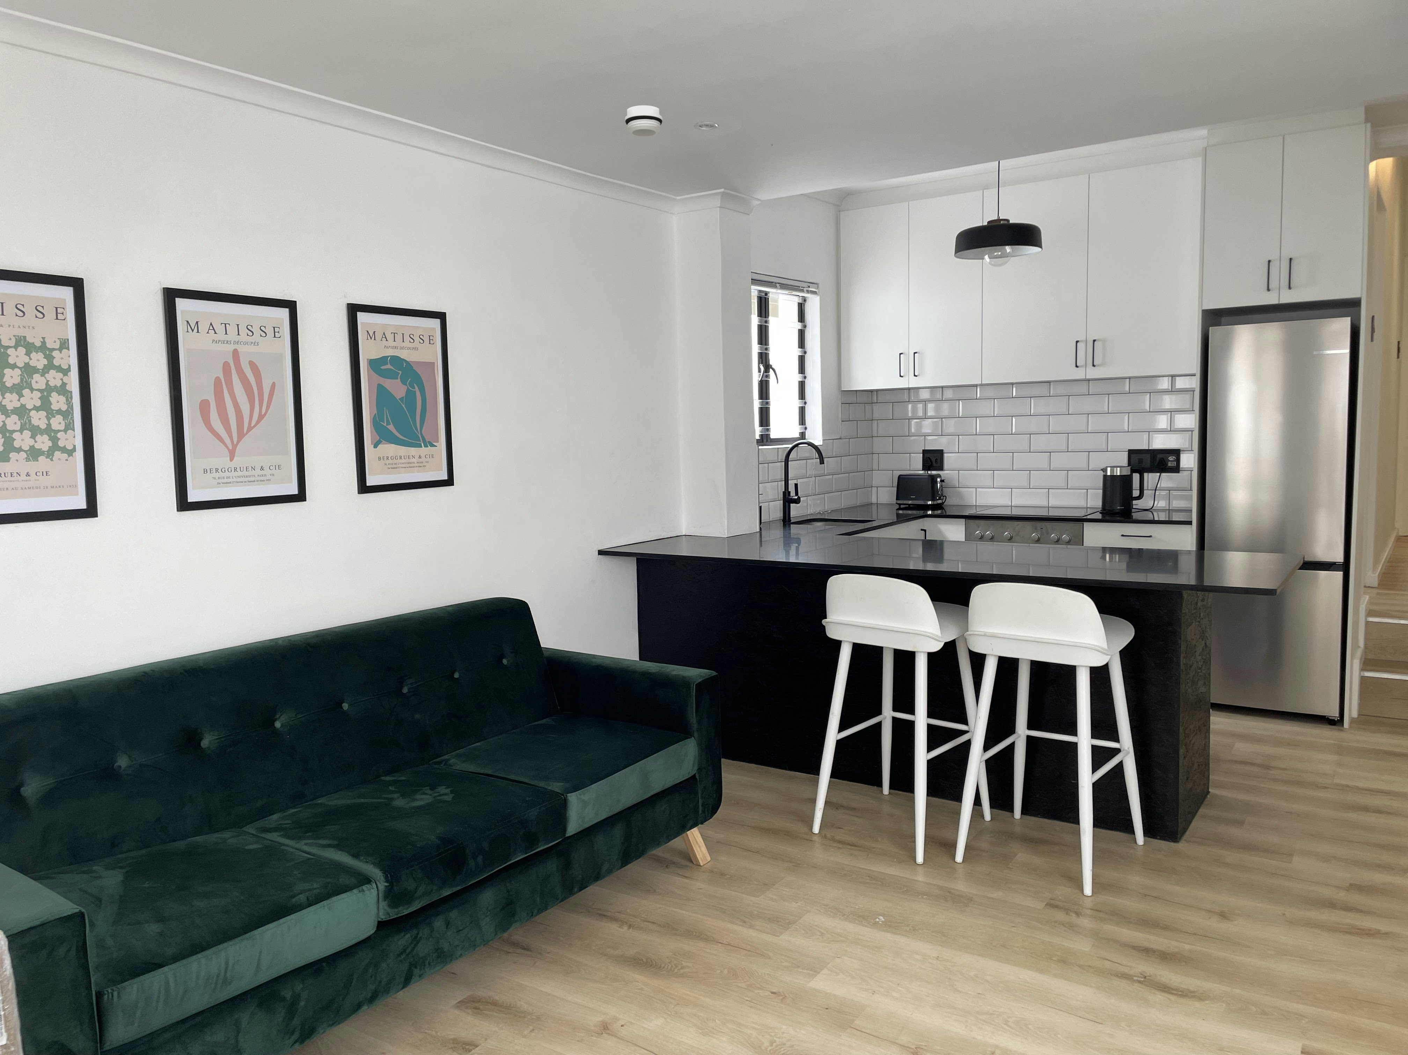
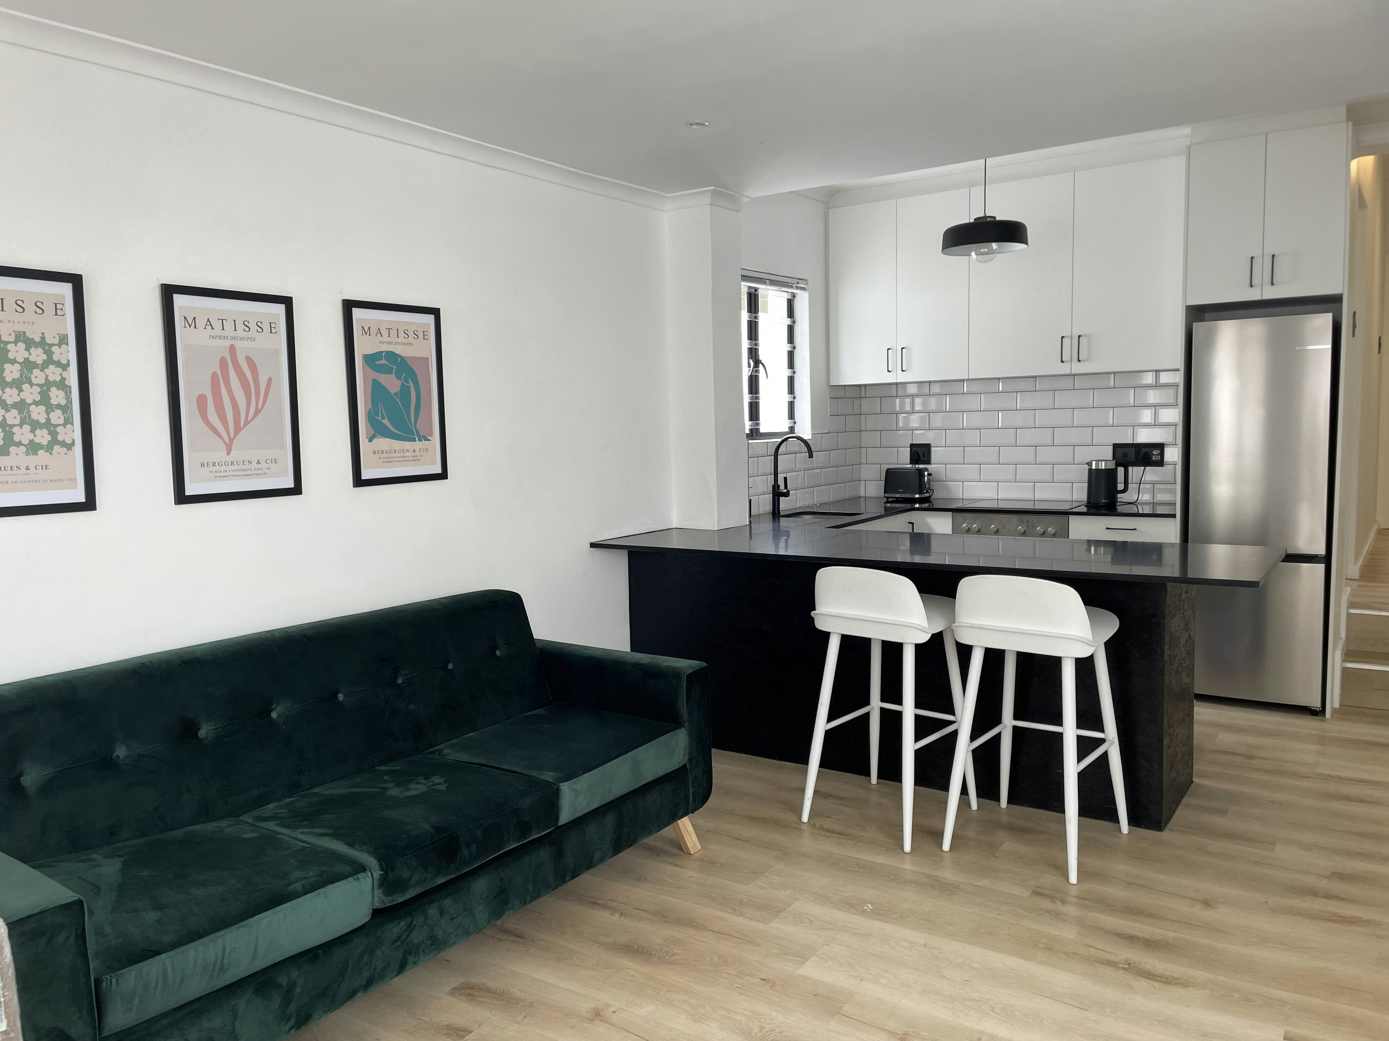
- smoke detector [624,105,663,137]
